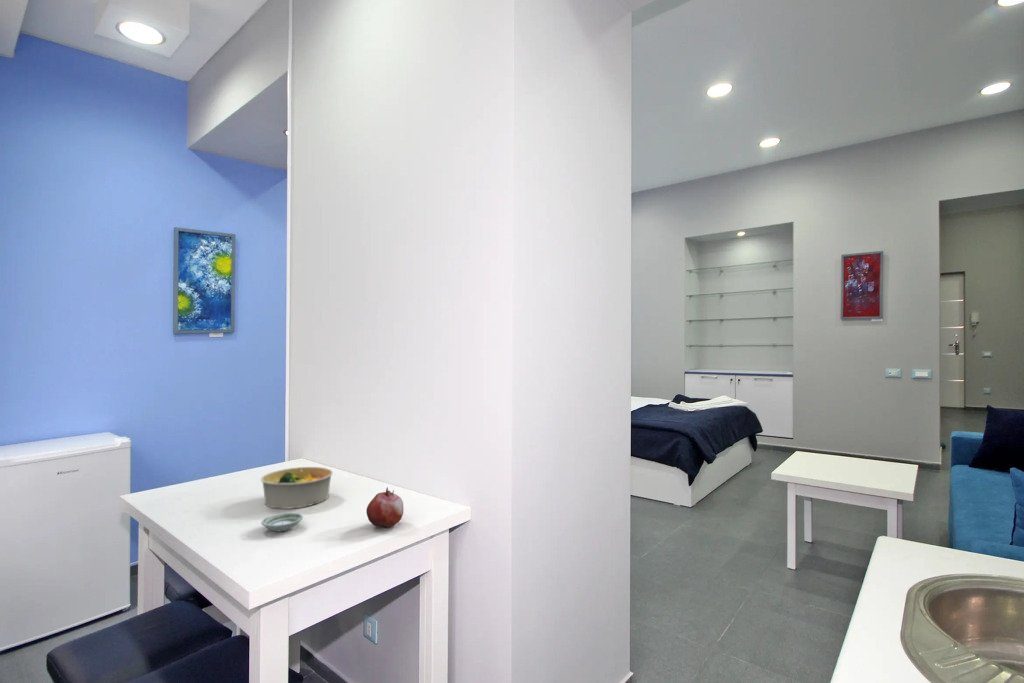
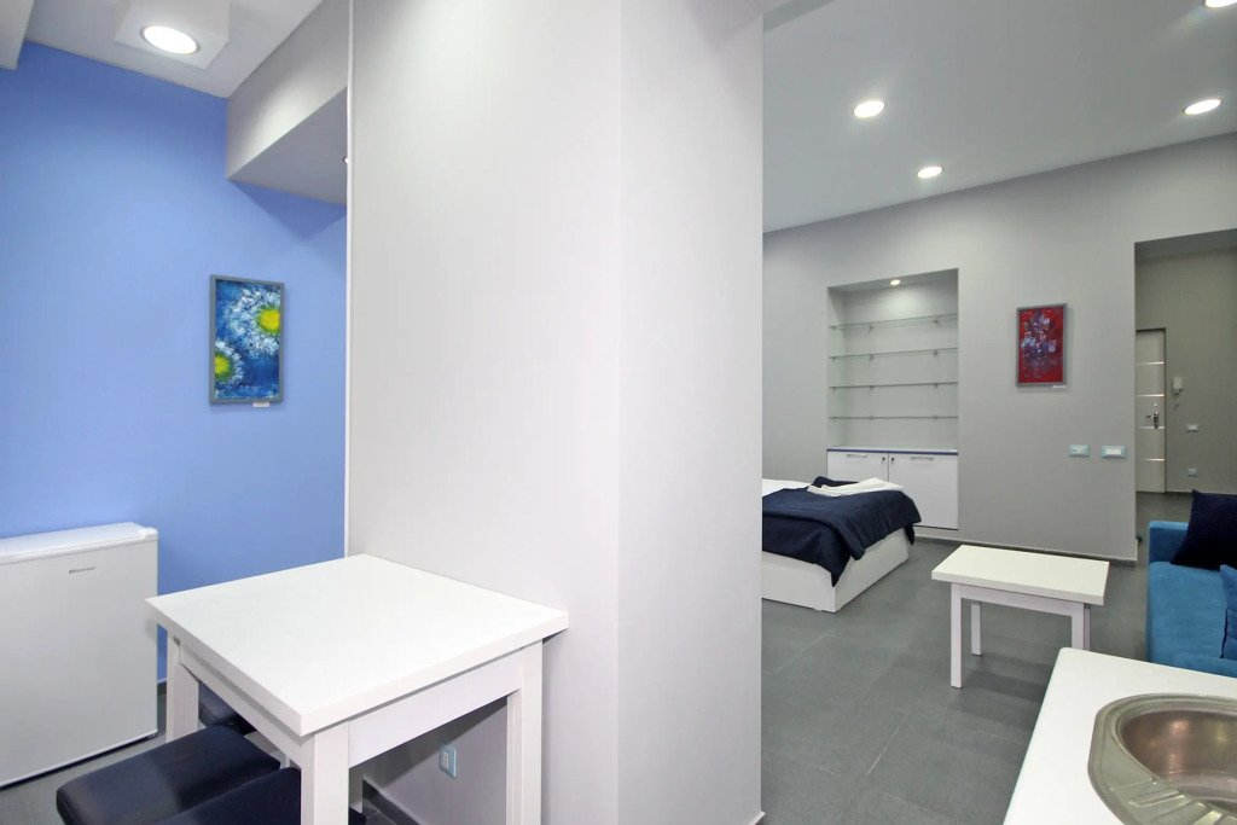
- bowl [260,466,334,510]
- saucer [260,511,304,532]
- fruit [365,486,404,528]
